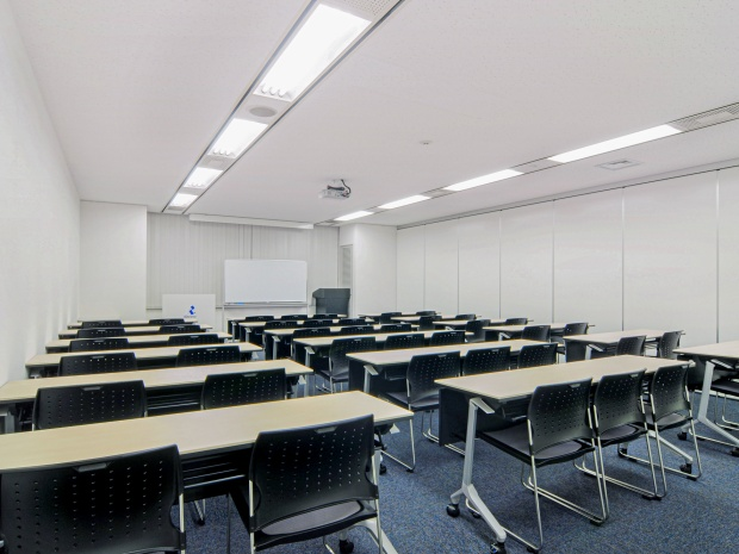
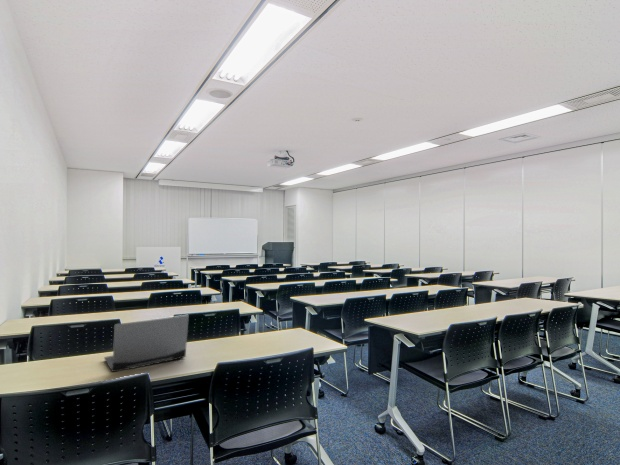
+ laptop computer [103,314,190,373]
